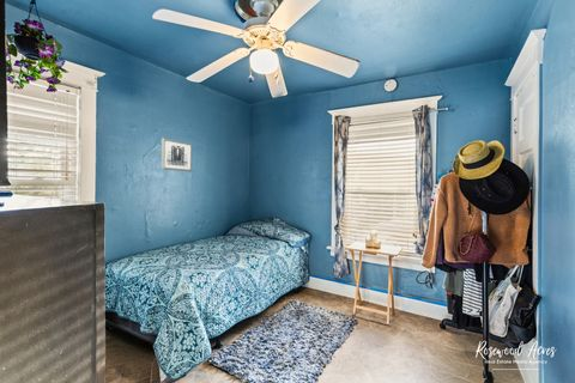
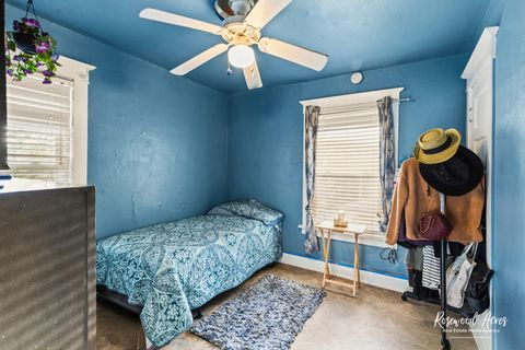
- wall art [161,138,193,172]
